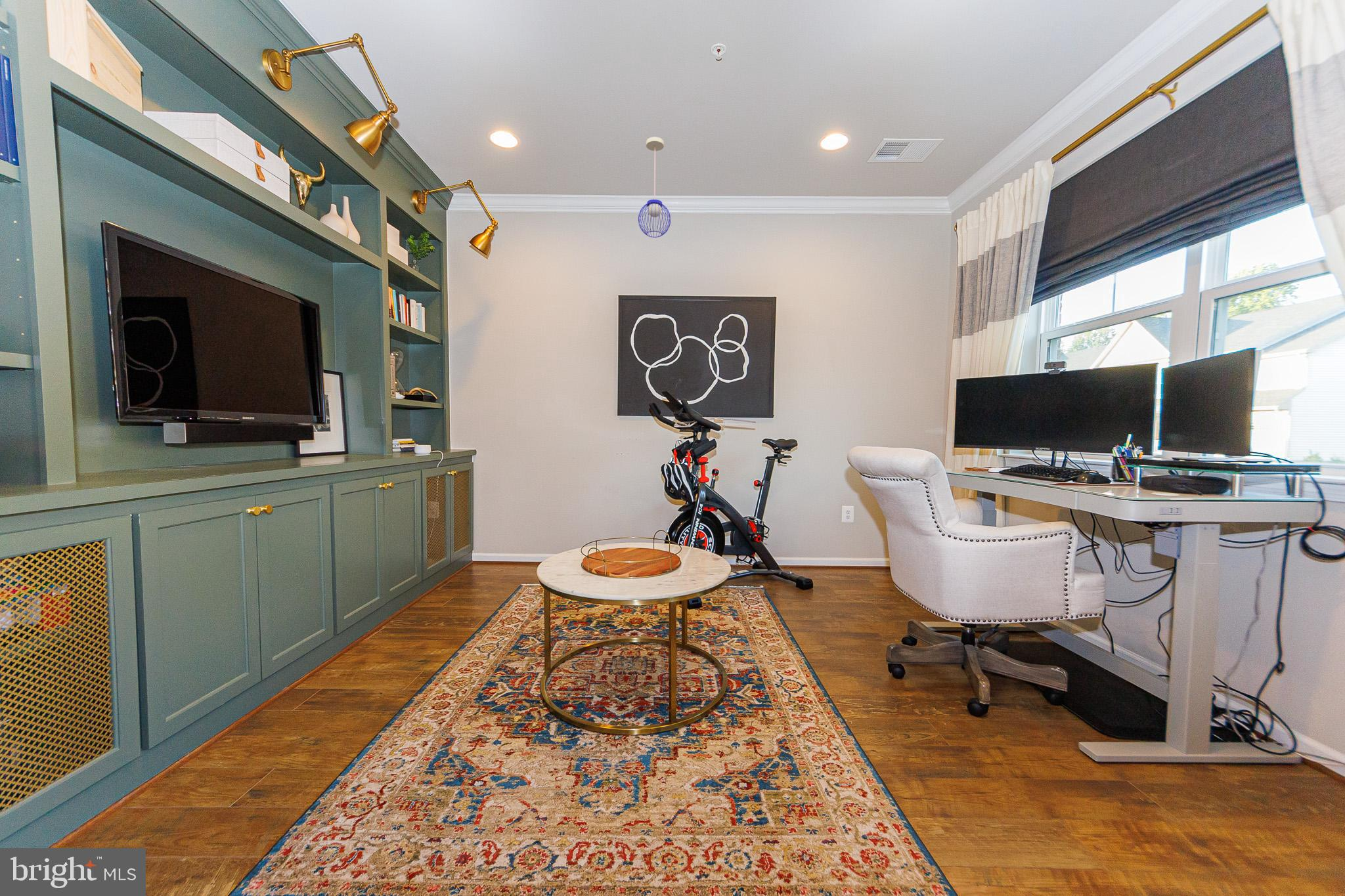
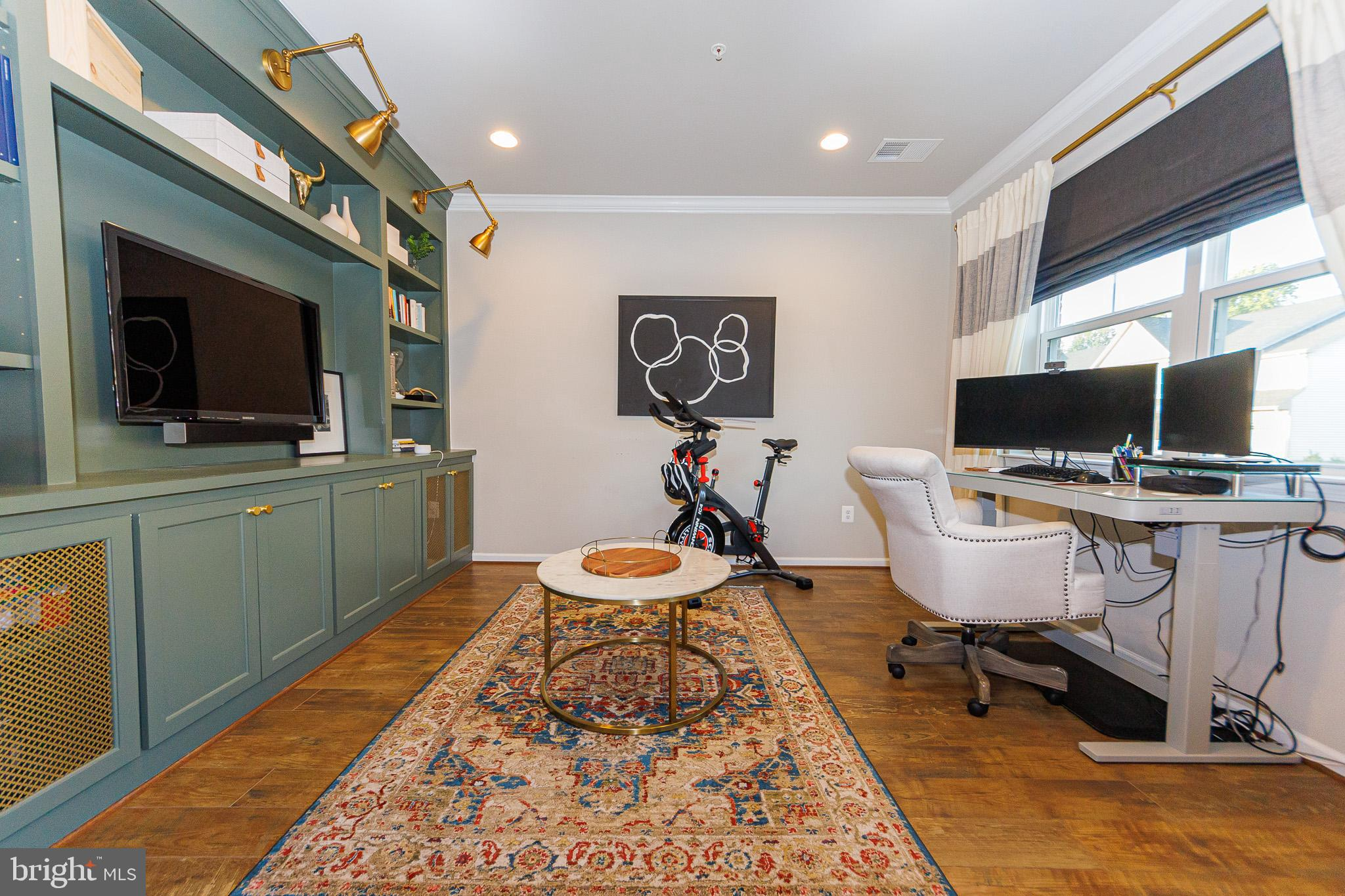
- pendant light [638,137,671,238]
